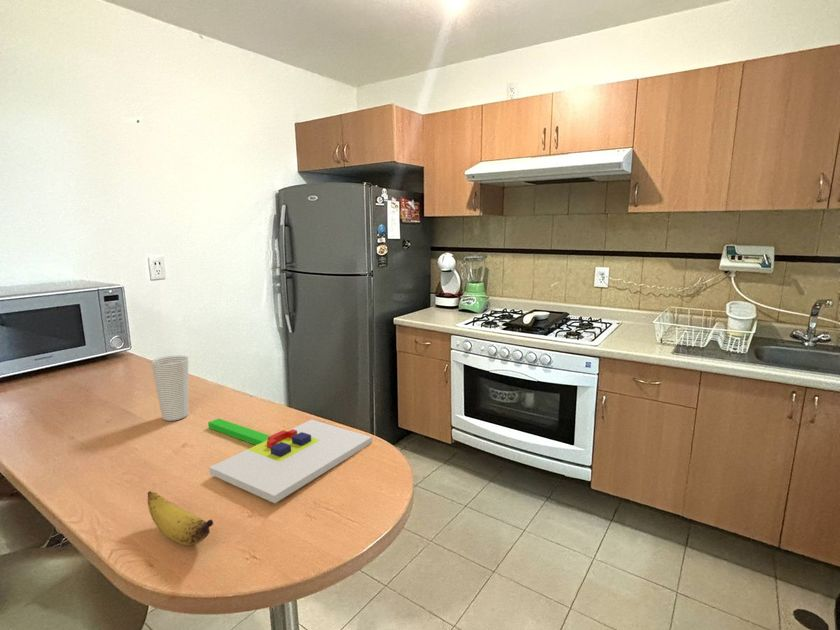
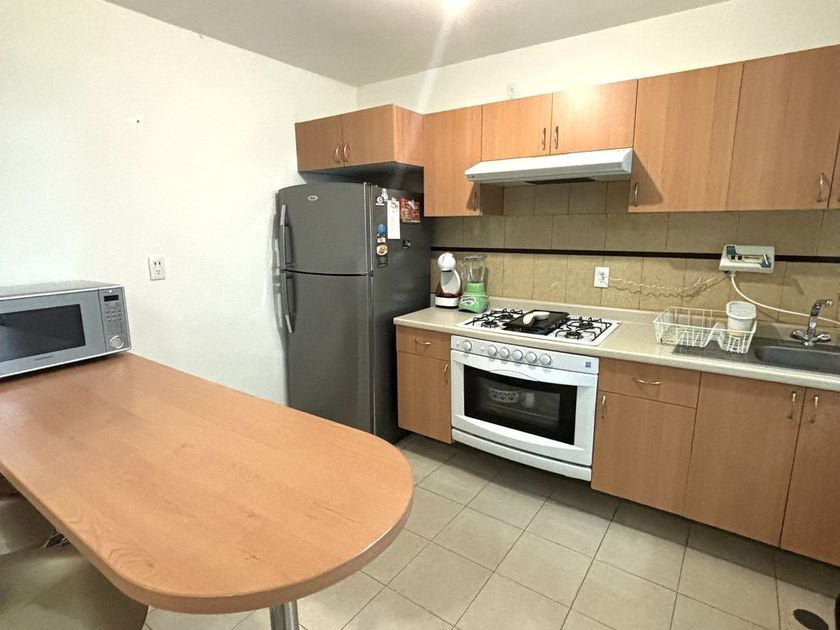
- chopping board [207,417,373,504]
- cup [150,355,189,422]
- banana [147,490,214,546]
